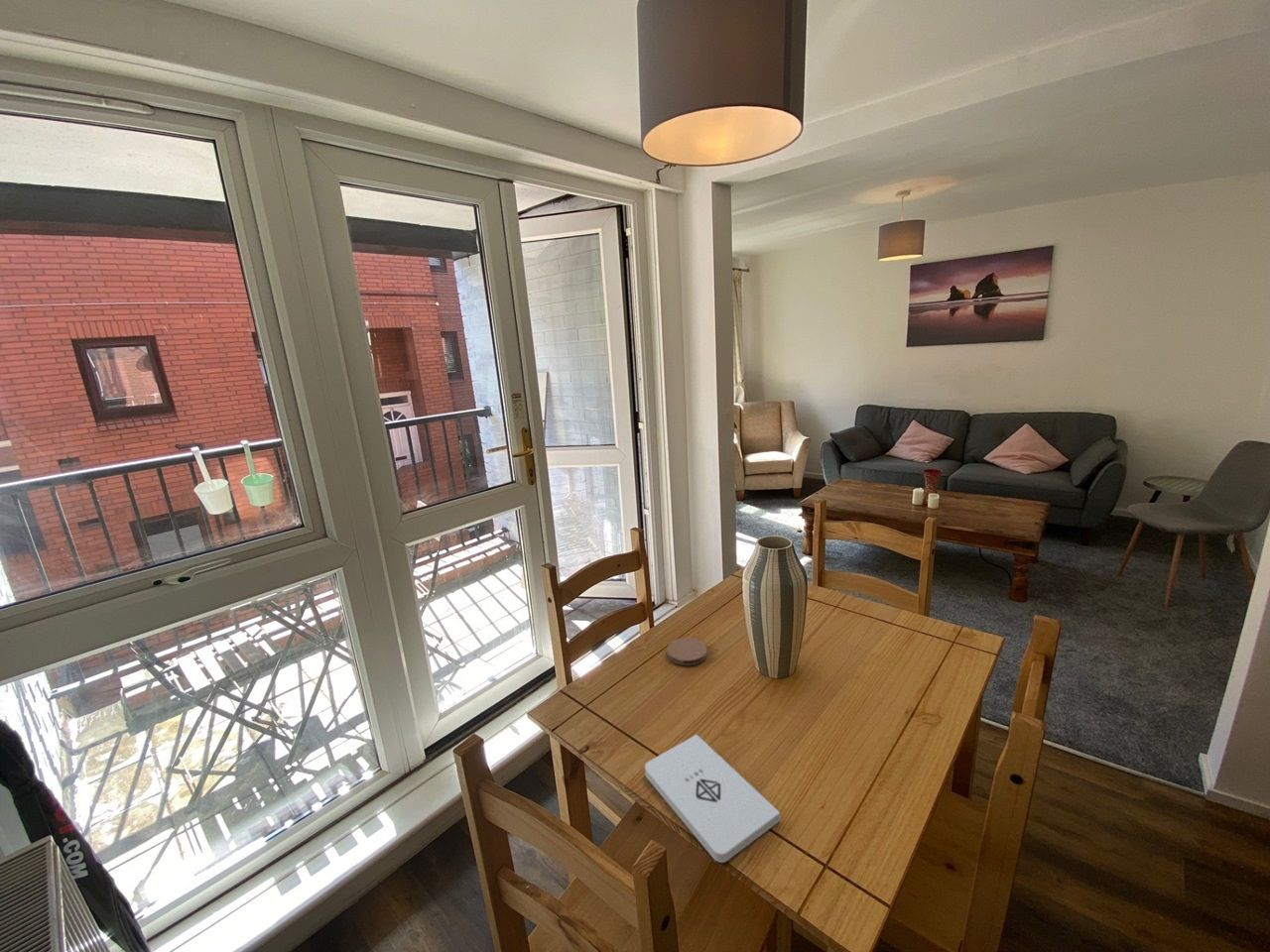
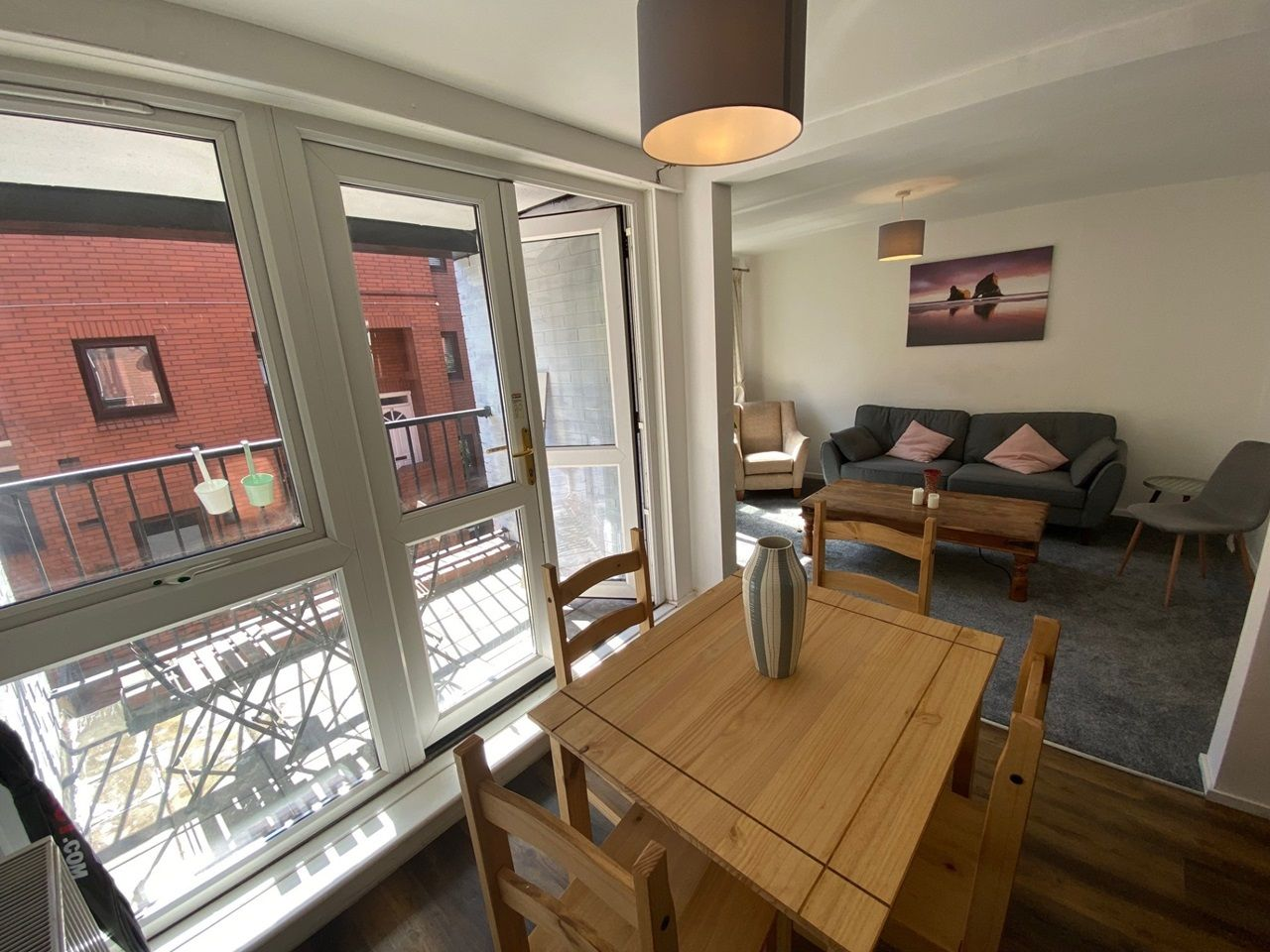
- notepad [644,734,781,864]
- coaster [666,637,708,666]
